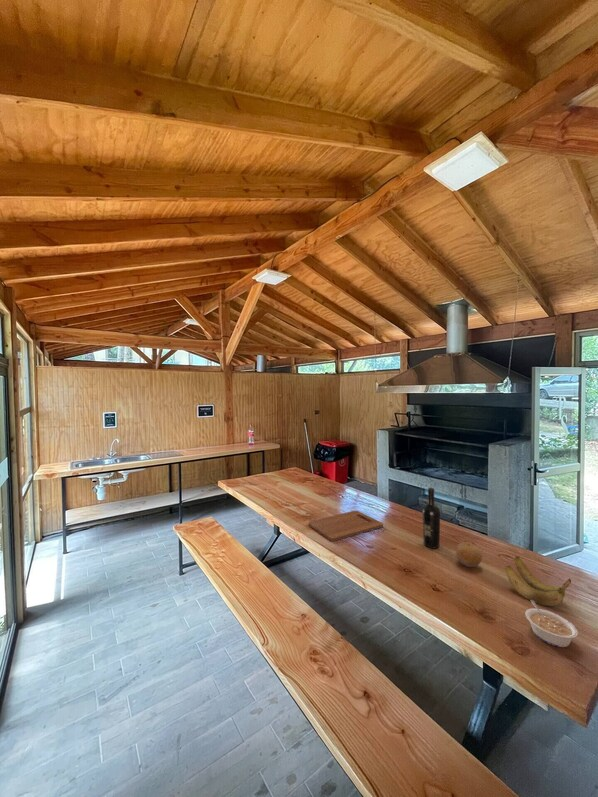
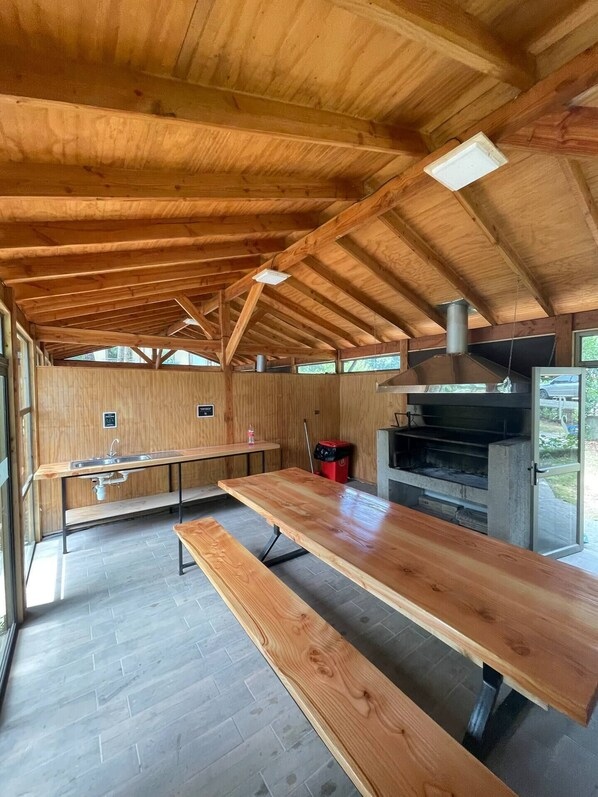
- fruit [455,541,483,568]
- cutting board [308,510,384,542]
- wine bottle [422,487,441,549]
- banana [505,555,572,607]
- legume [524,600,579,648]
